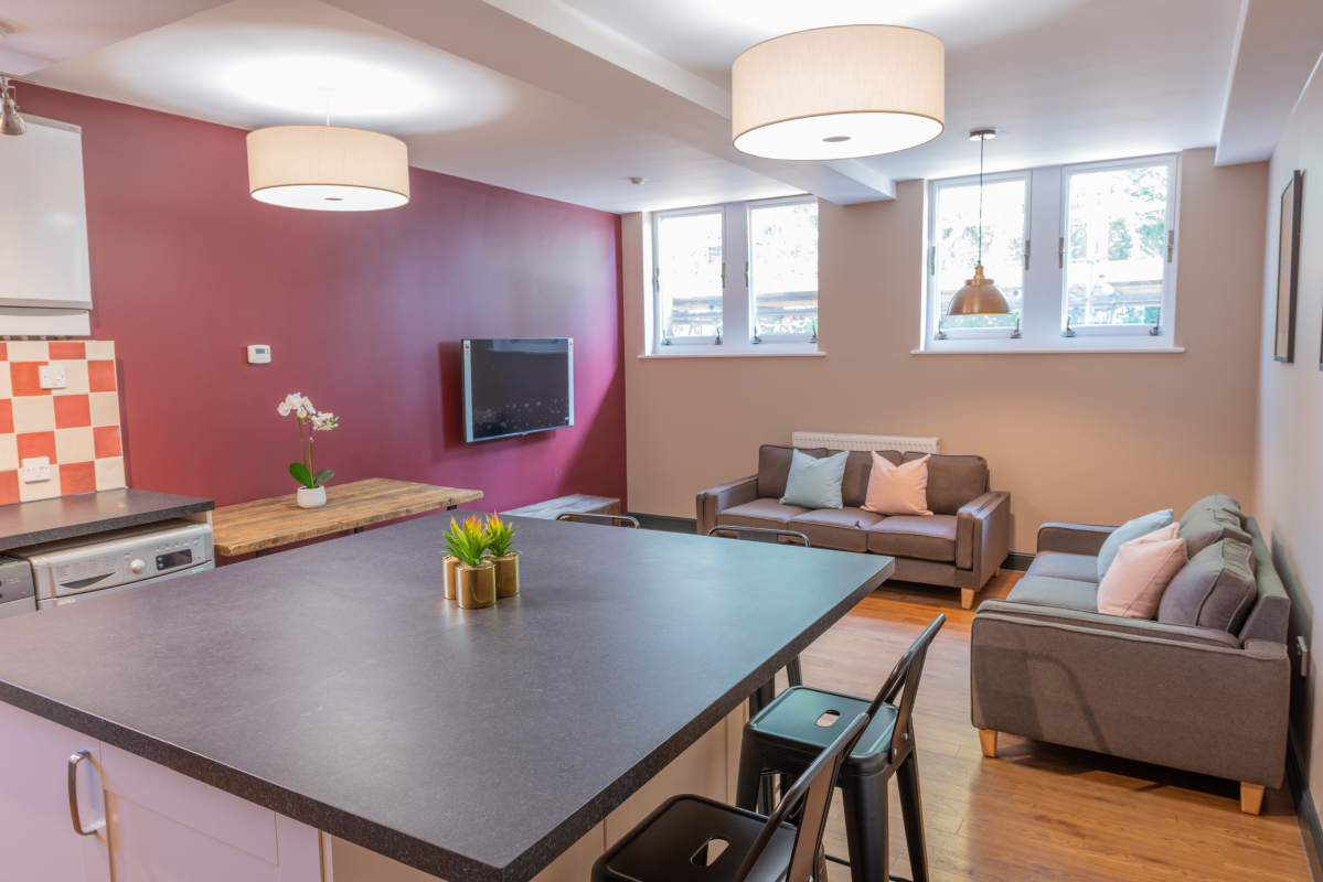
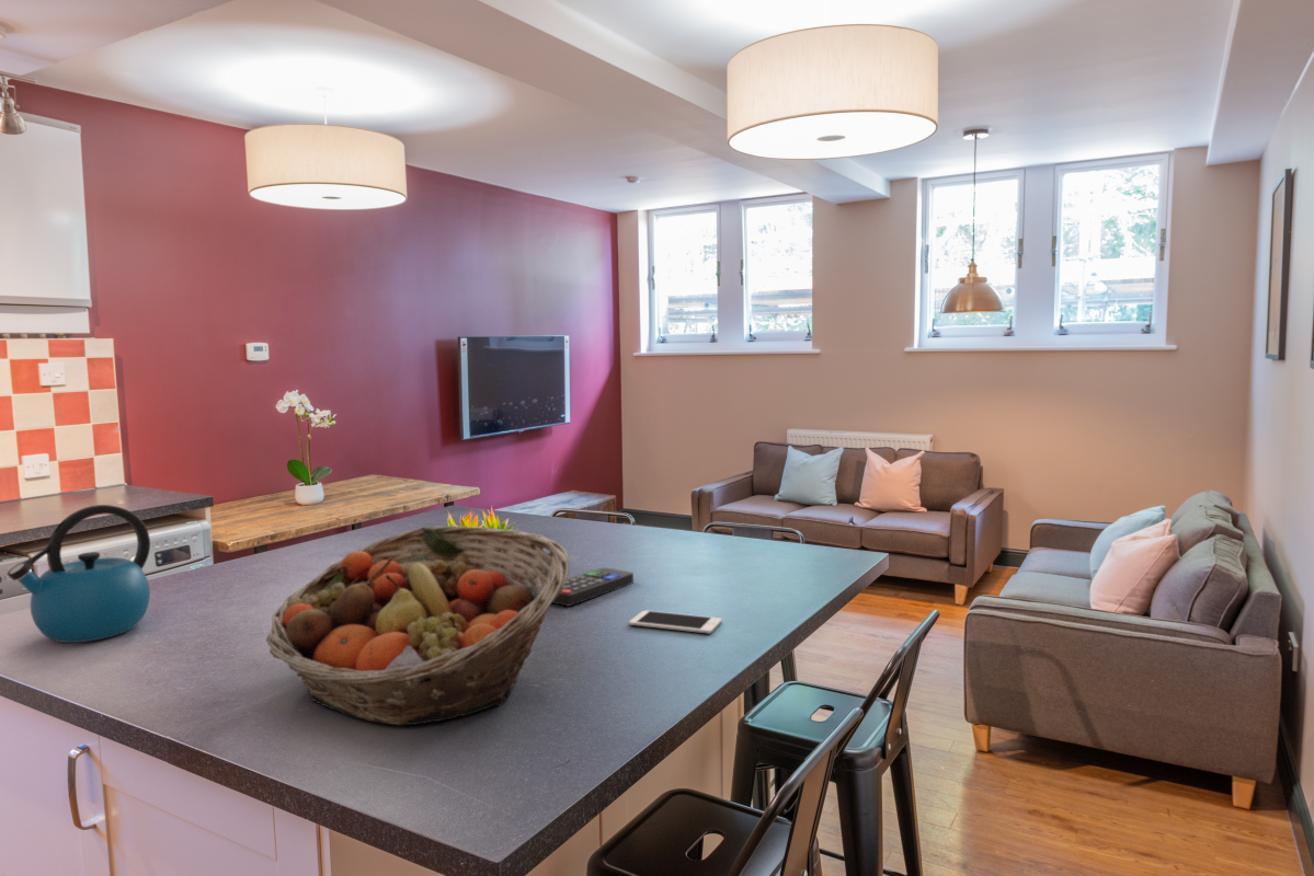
+ fruit basket [265,525,571,726]
+ cell phone [628,610,723,635]
+ remote control [551,567,635,607]
+ kettle [7,504,151,644]
